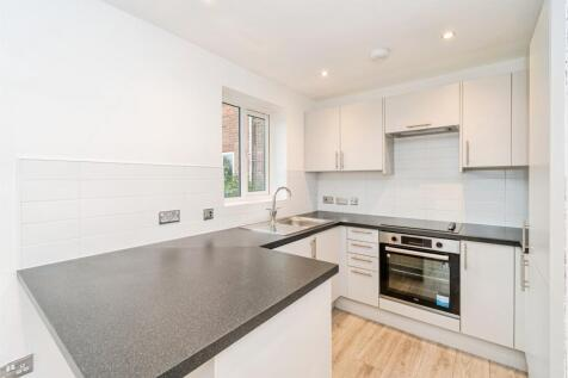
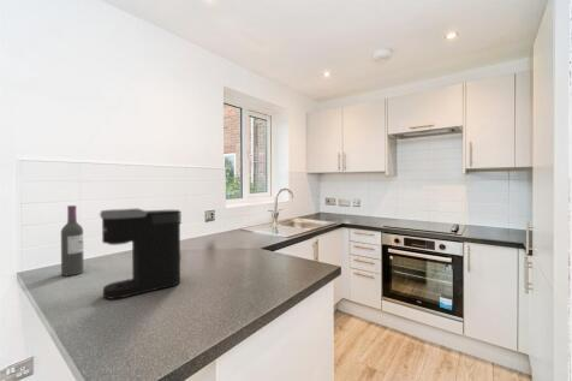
+ coffee maker [97,208,181,300]
+ wine bottle [60,204,85,276]
